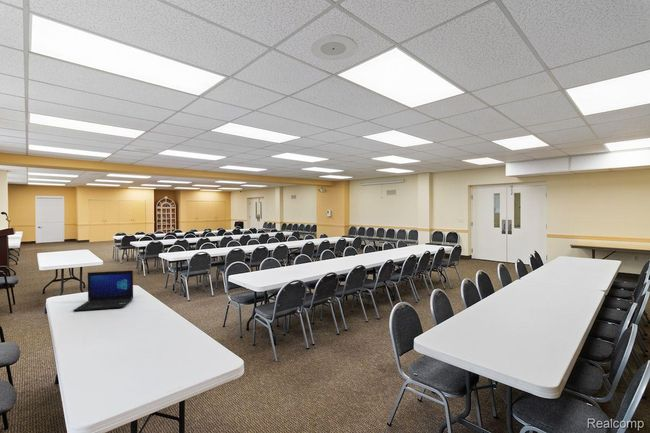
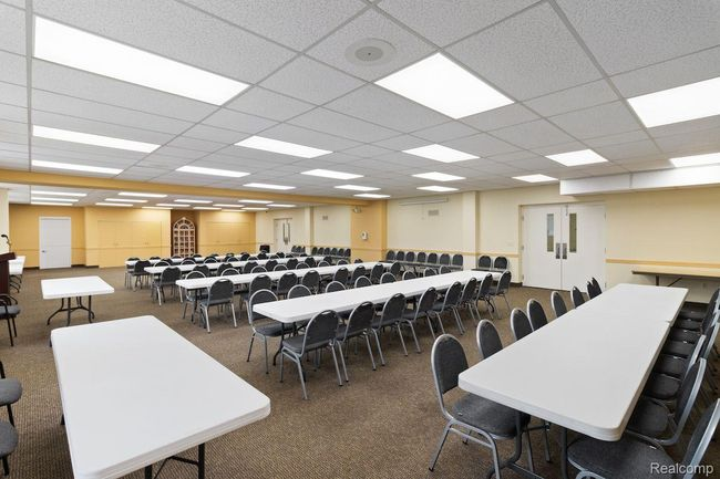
- laptop [73,269,134,312]
